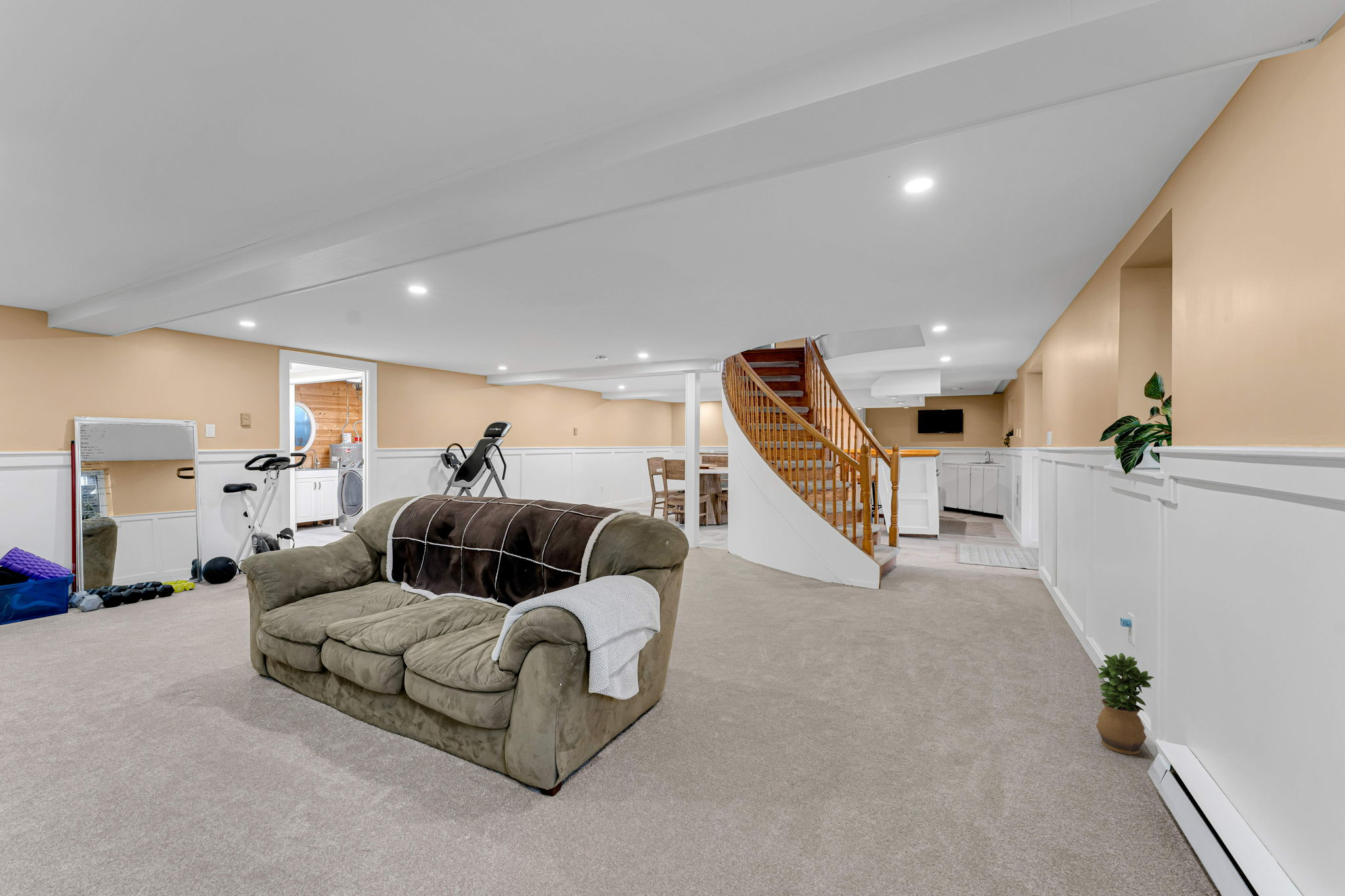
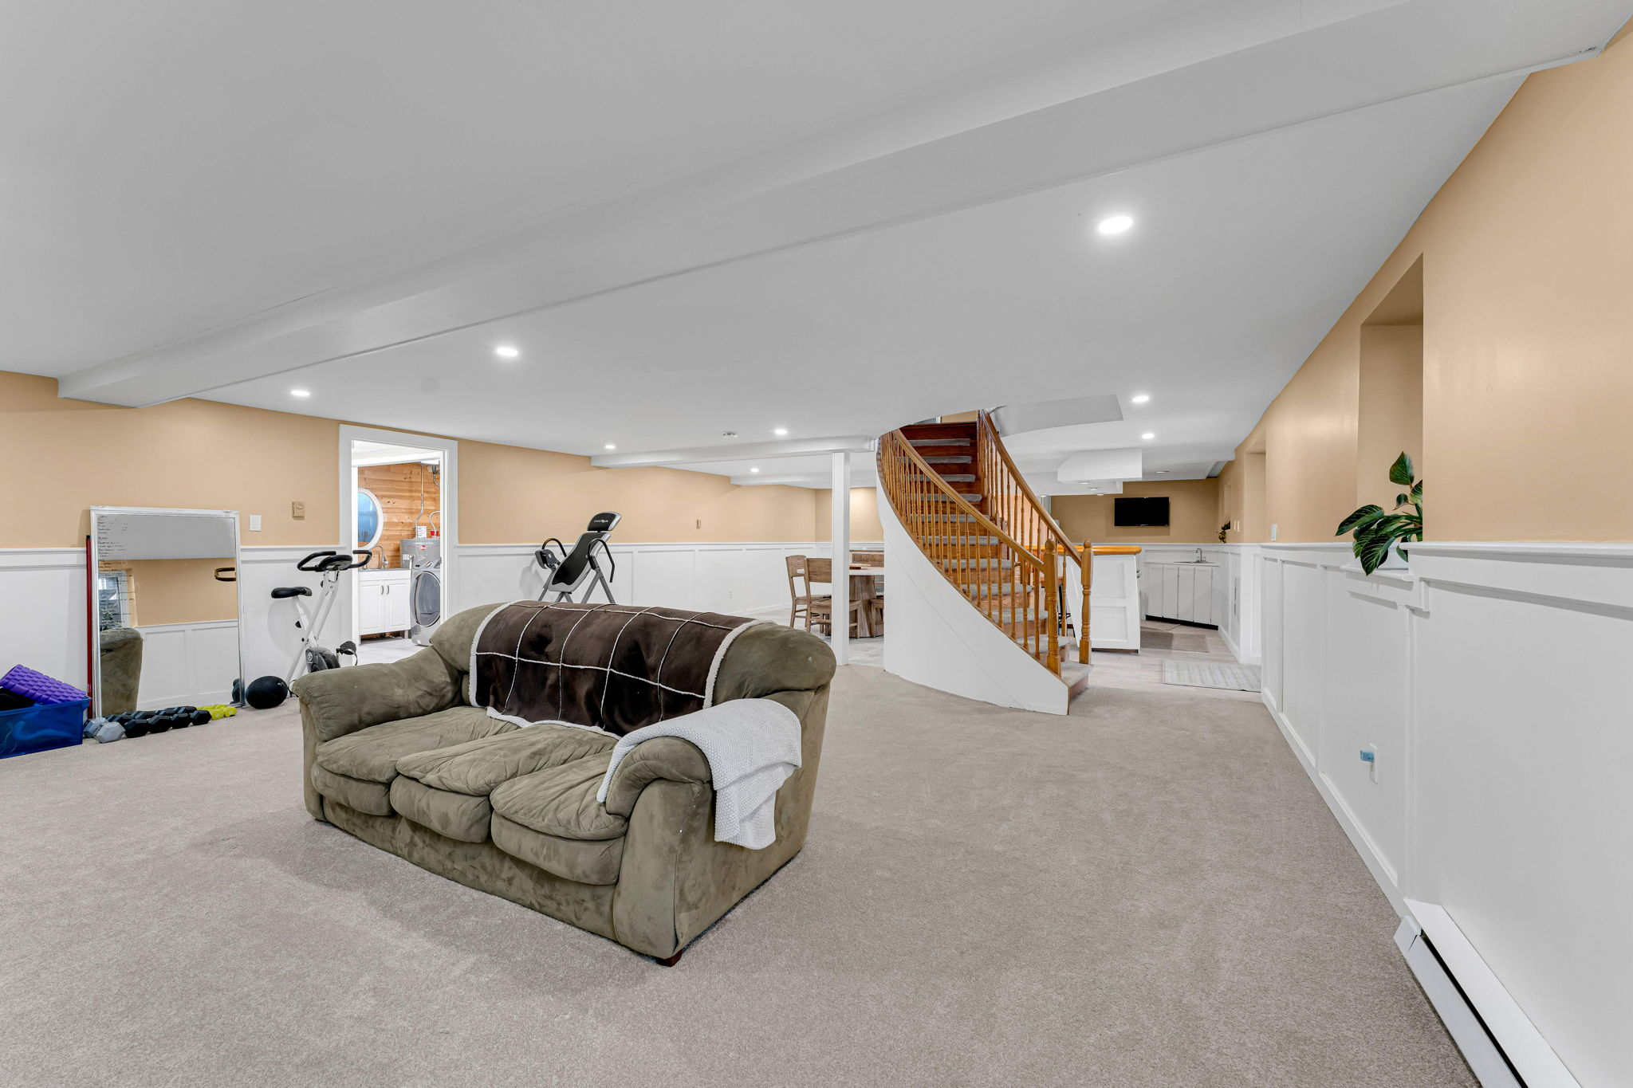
- potted plant [1095,652,1155,756]
